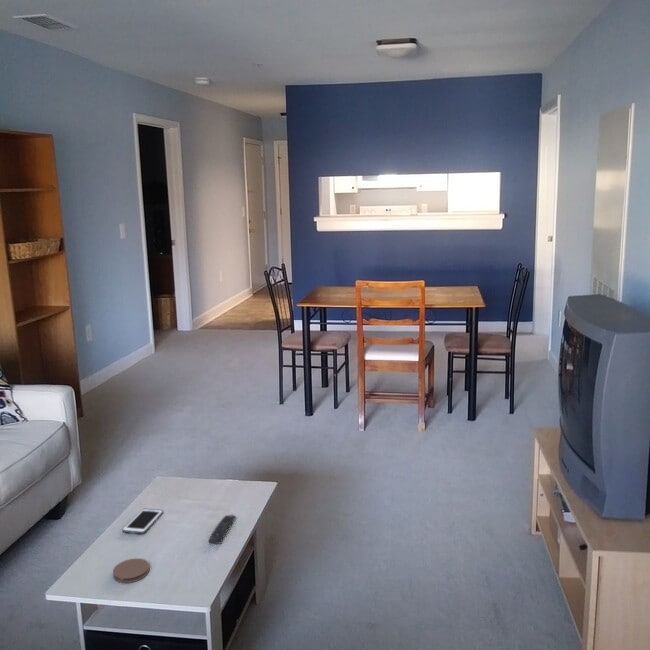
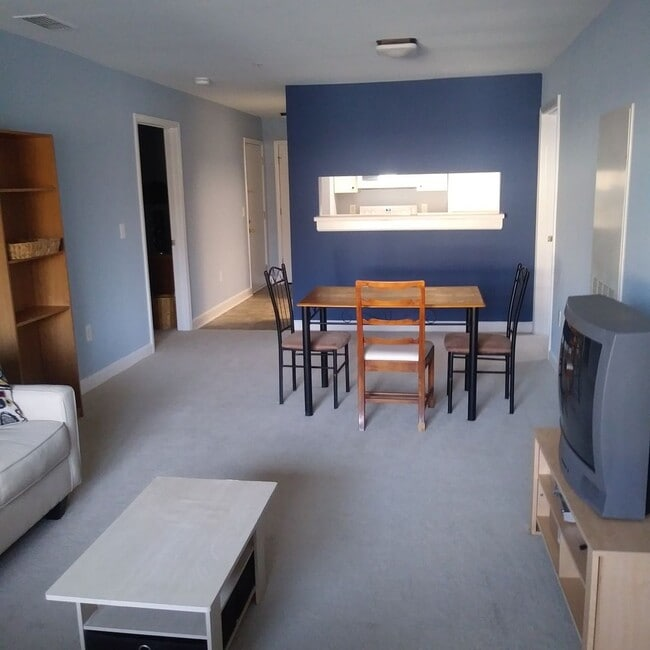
- coaster [112,558,150,584]
- cell phone [121,508,164,535]
- remote control [207,513,237,545]
